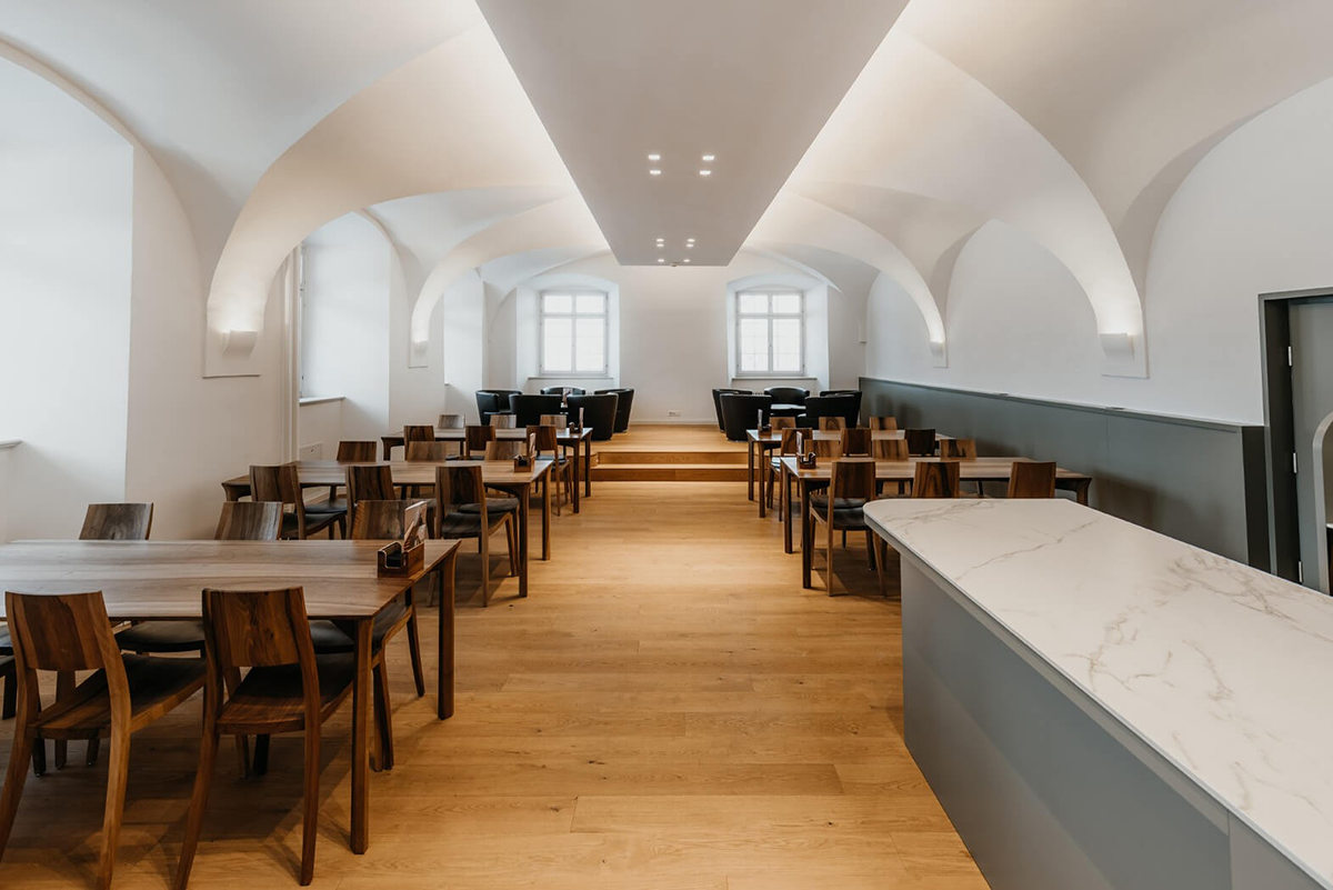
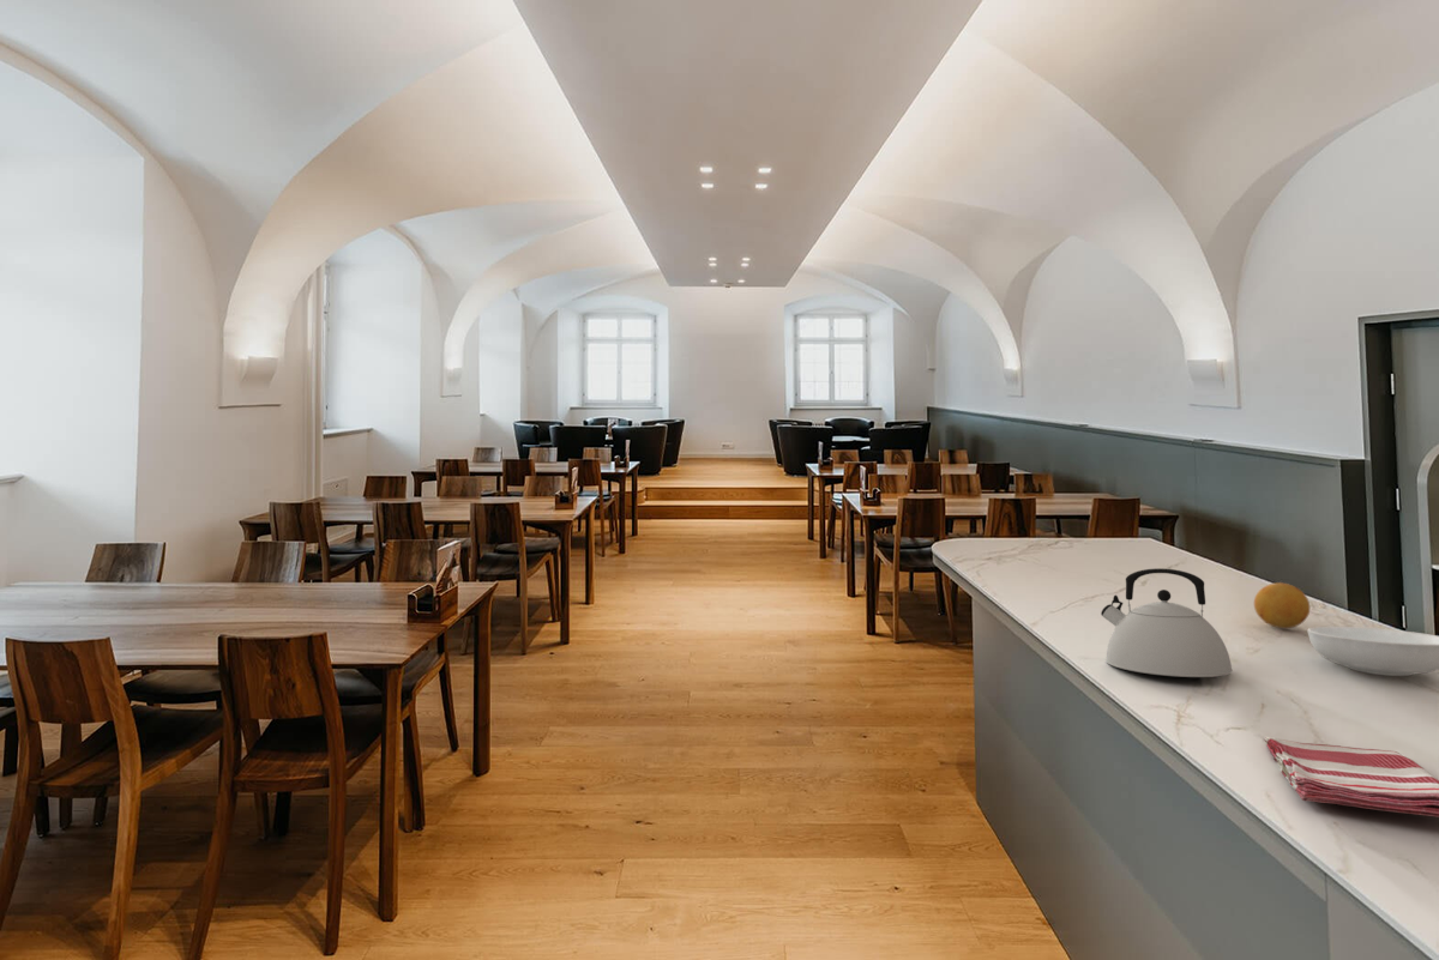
+ dish towel [1263,736,1439,819]
+ fruit [1253,581,1311,629]
+ serving bowl [1307,626,1439,677]
+ kettle [1100,567,1234,678]
